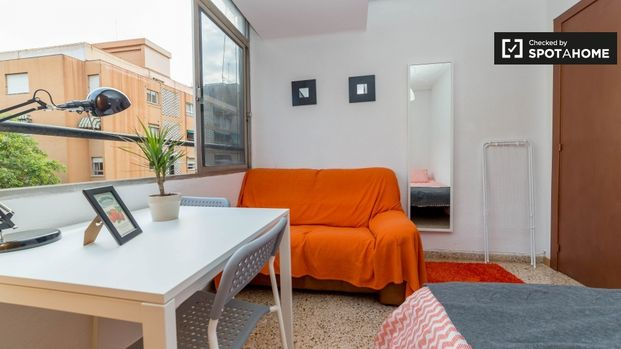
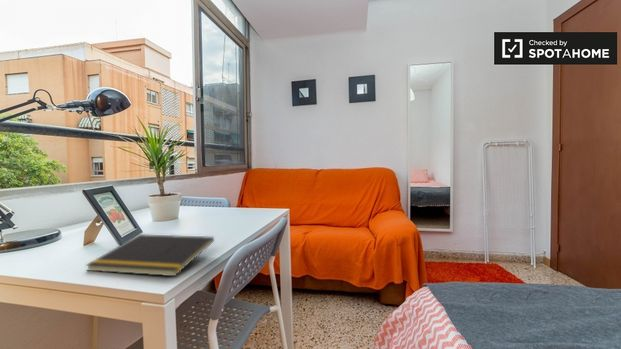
+ notepad [84,233,215,277]
